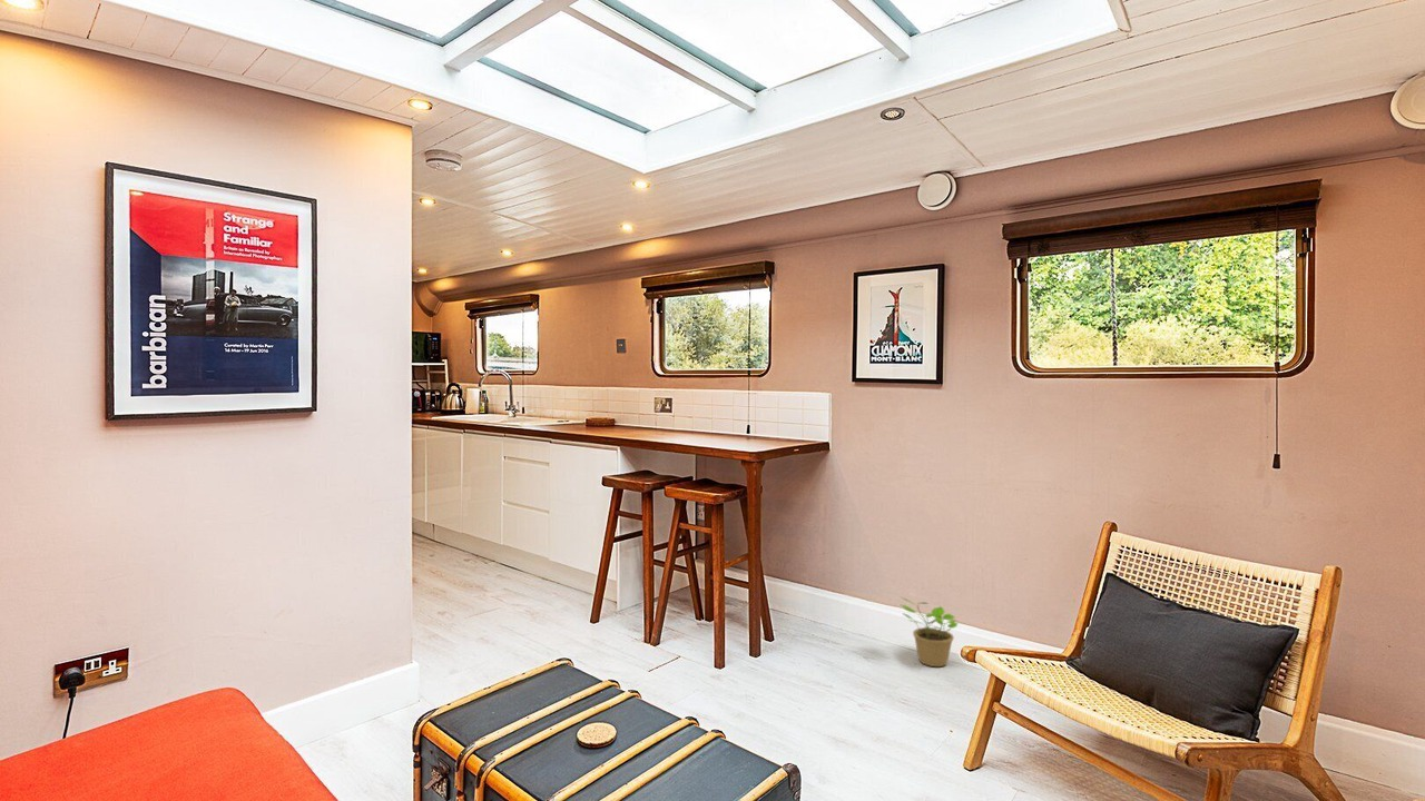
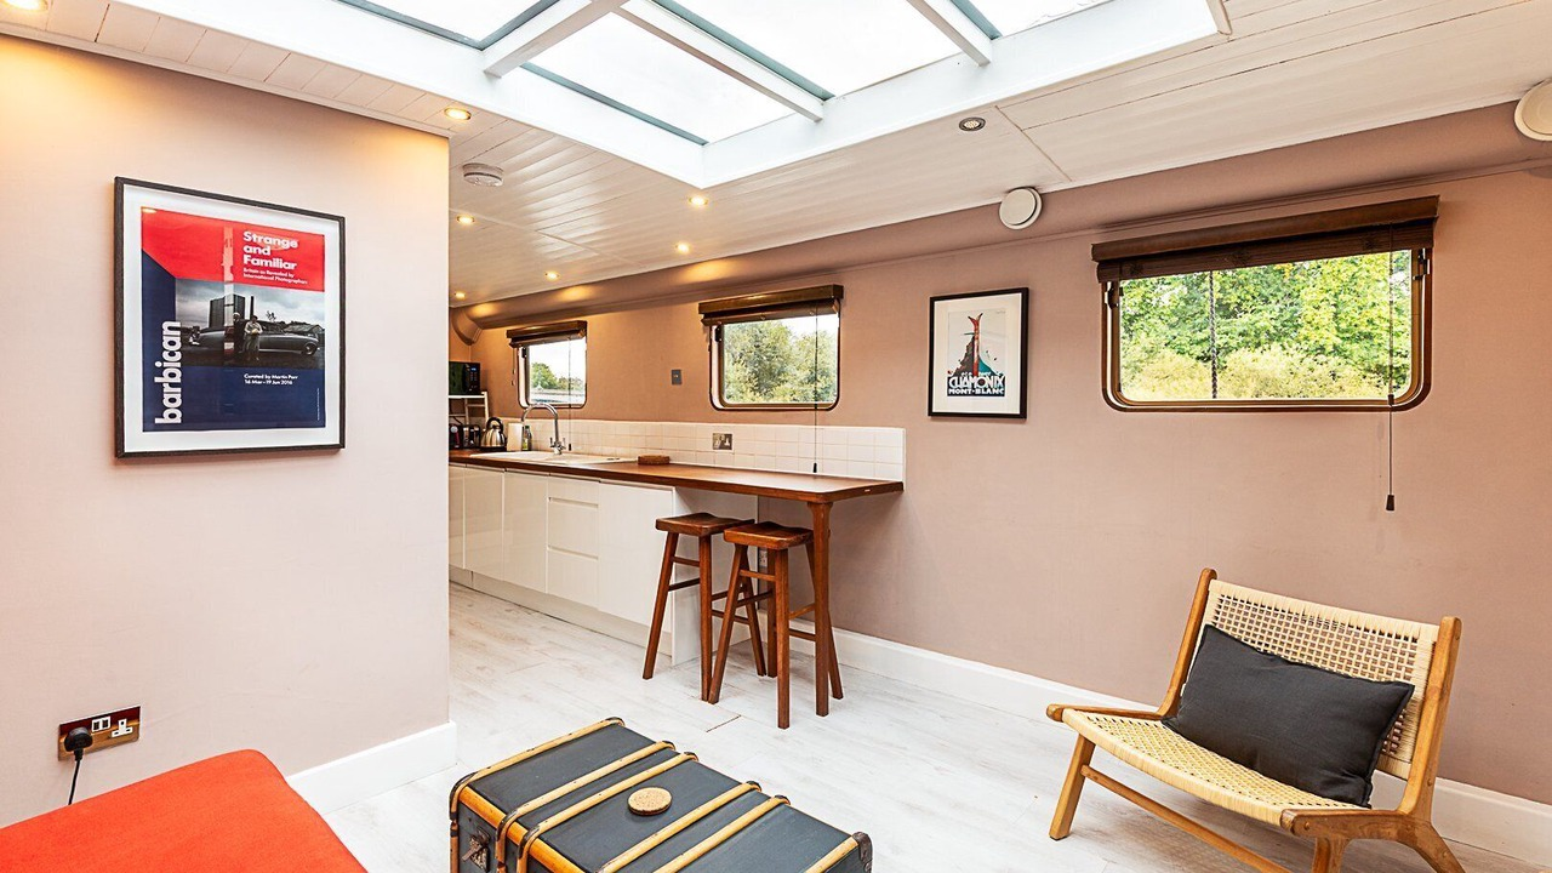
- potted plant [898,595,959,668]
